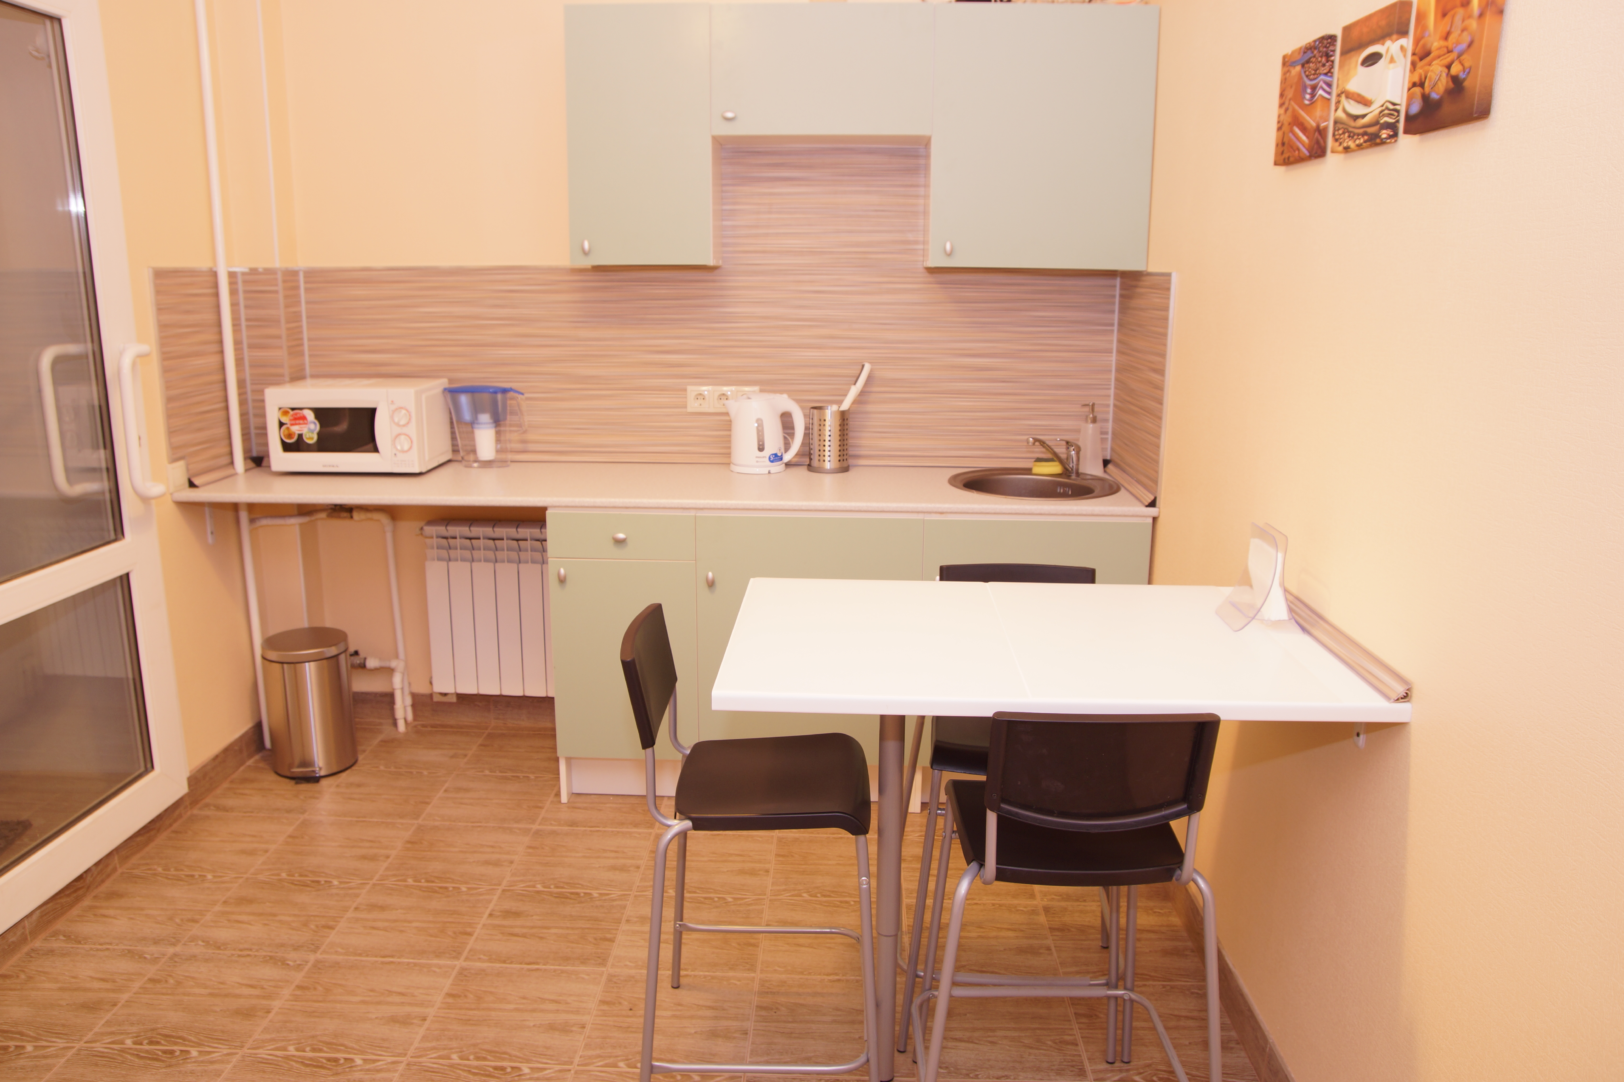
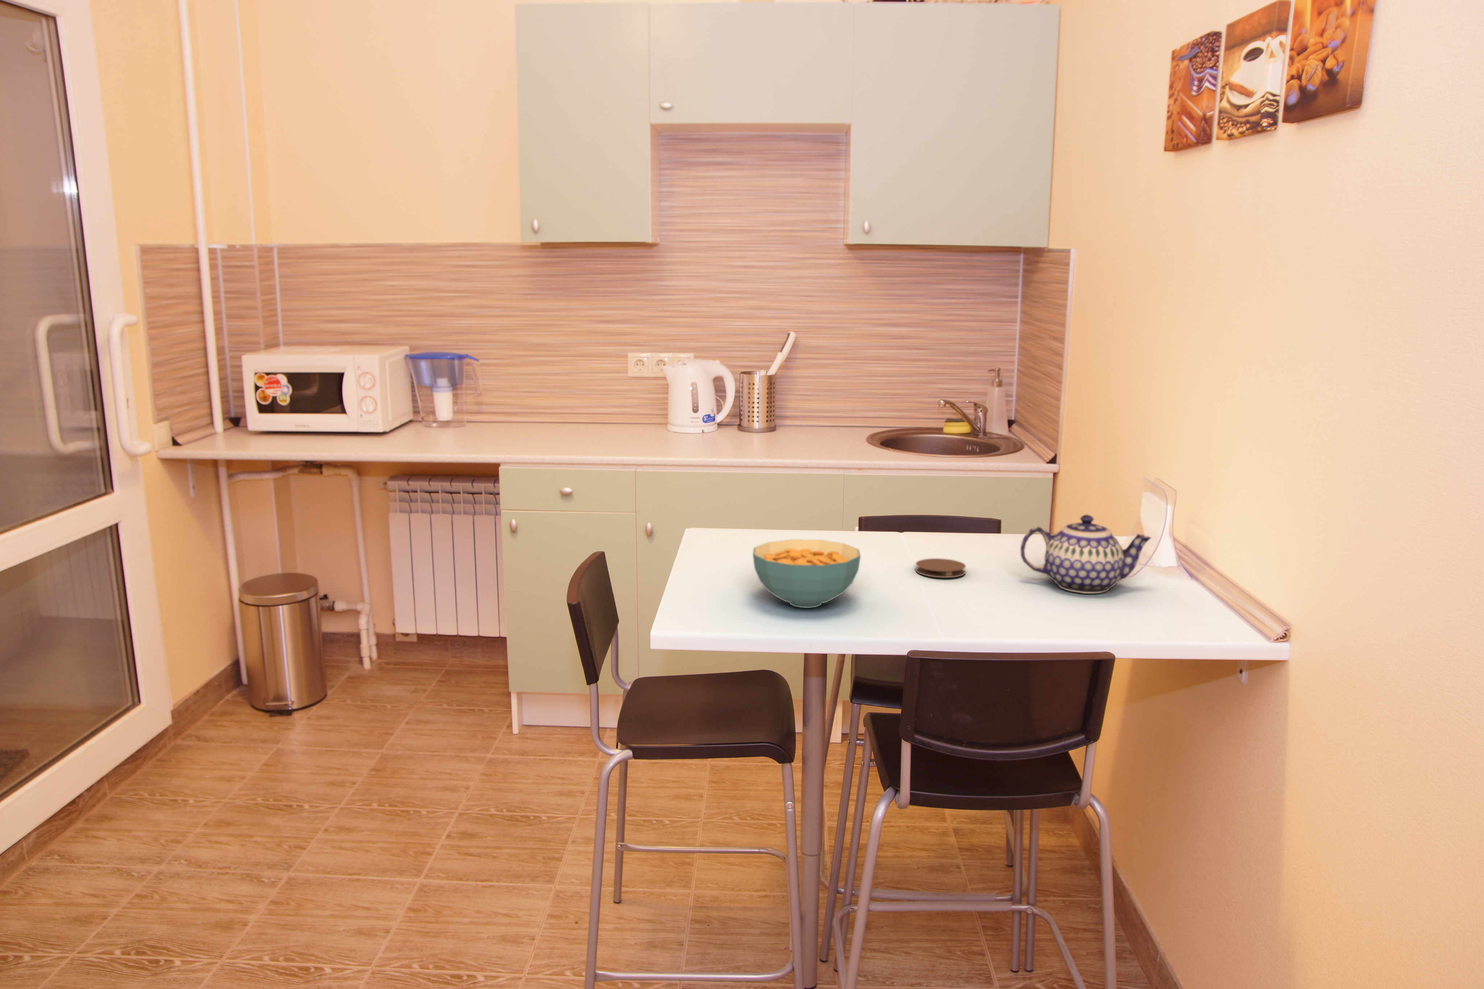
+ coaster [915,559,966,578]
+ cereal bowl [753,539,861,608]
+ teapot [1020,514,1152,594]
